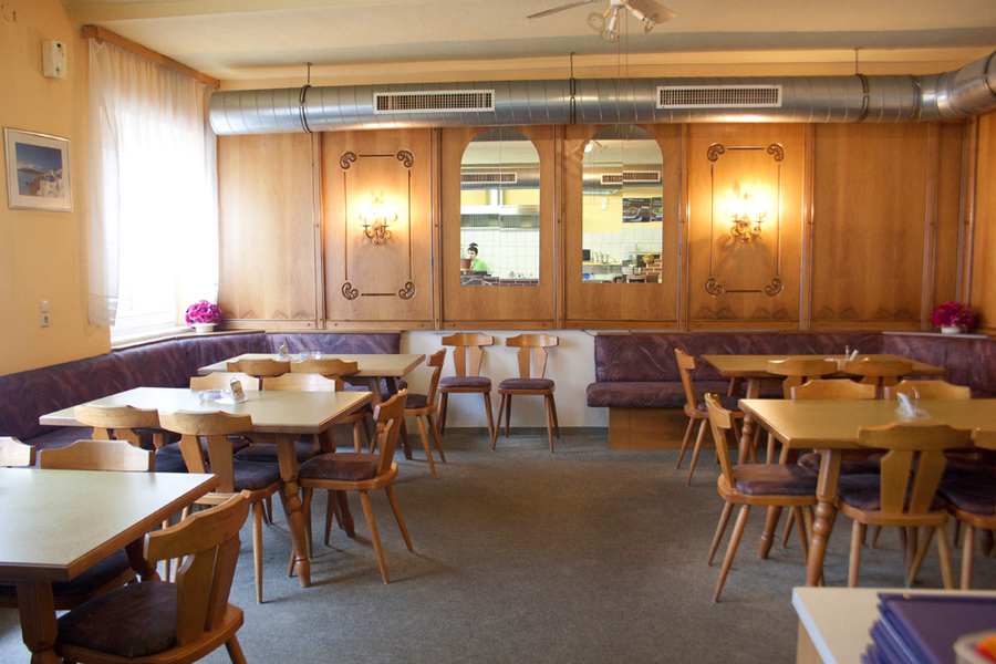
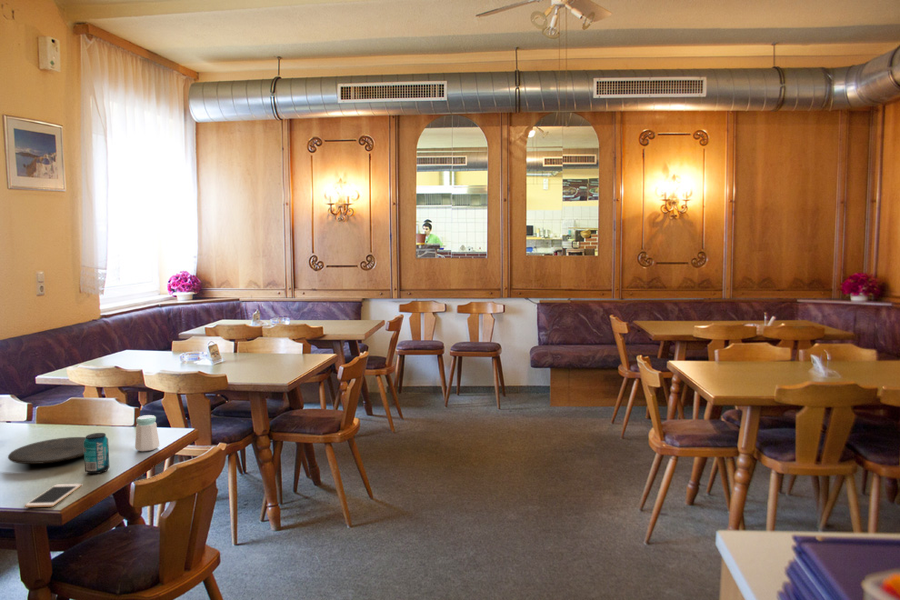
+ plate [7,436,86,465]
+ beverage can [83,432,110,475]
+ cell phone [24,483,82,508]
+ salt shaker [134,414,160,452]
